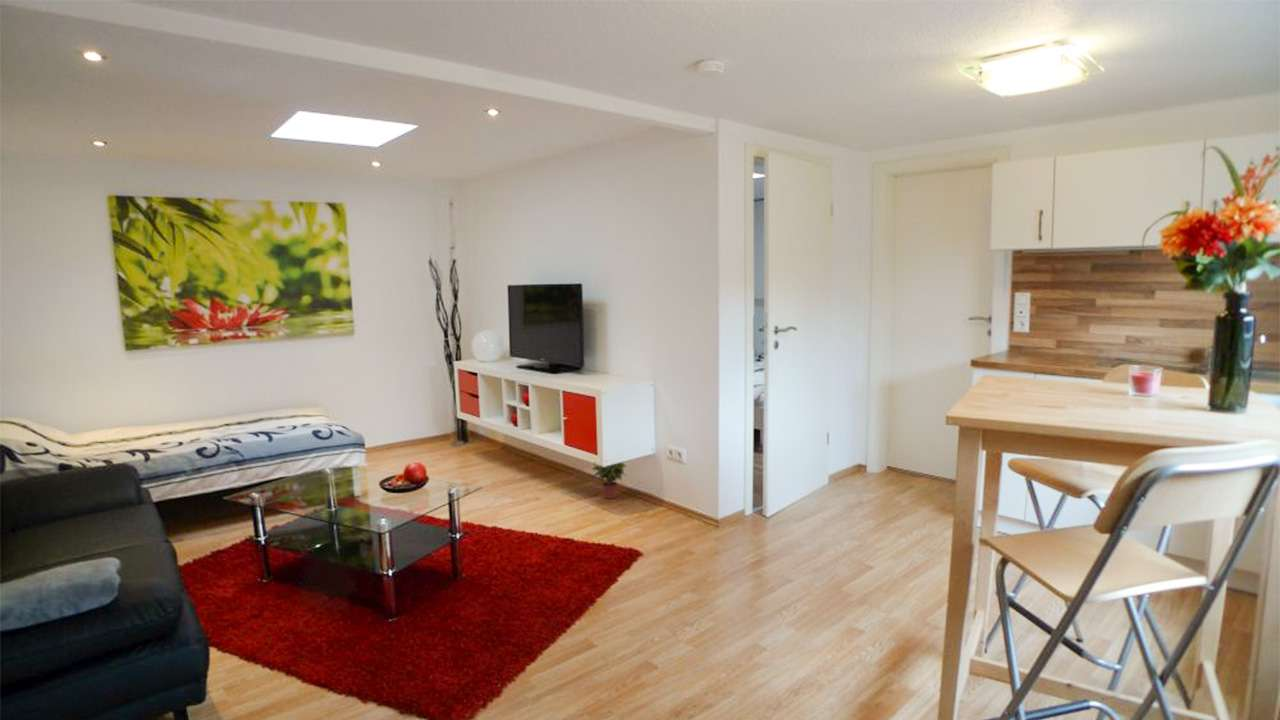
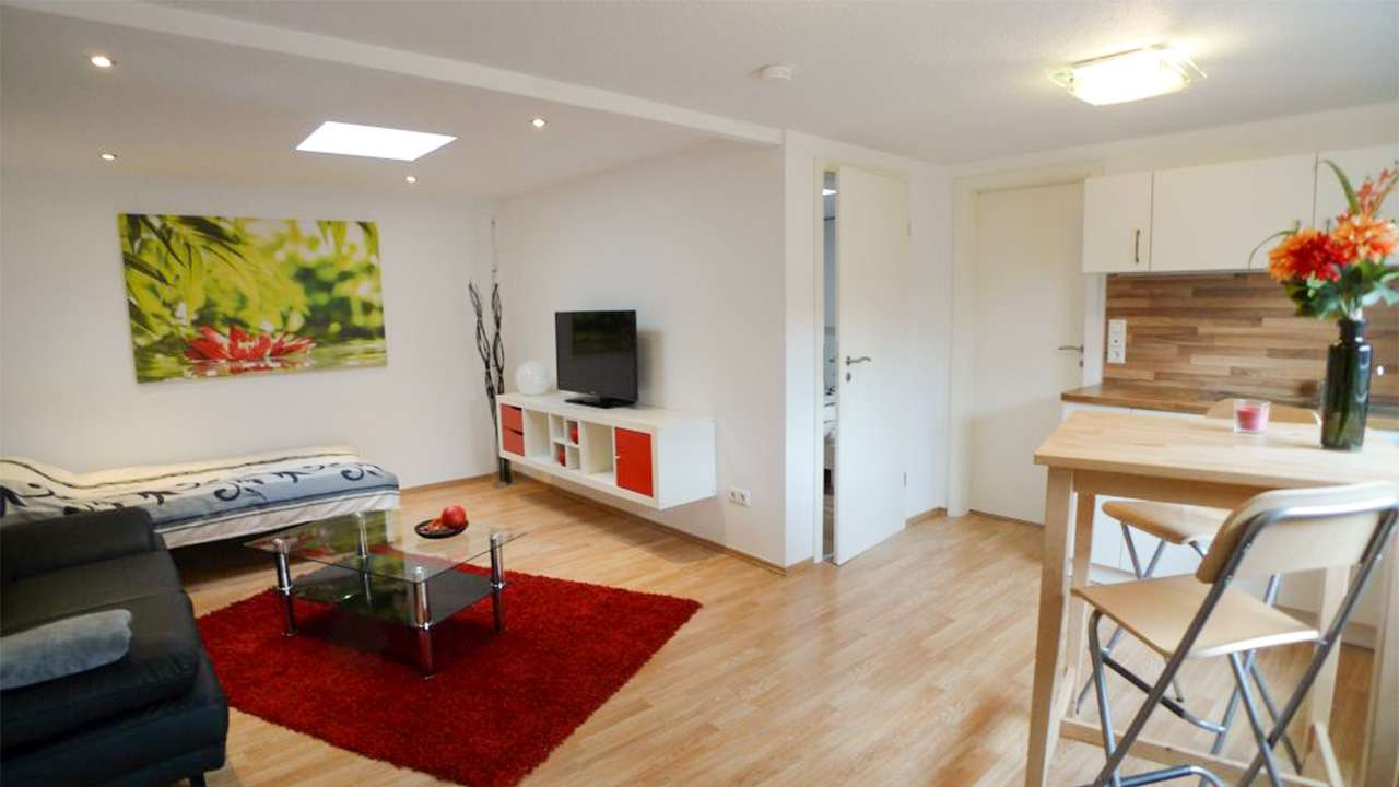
- potted plant [592,462,627,500]
